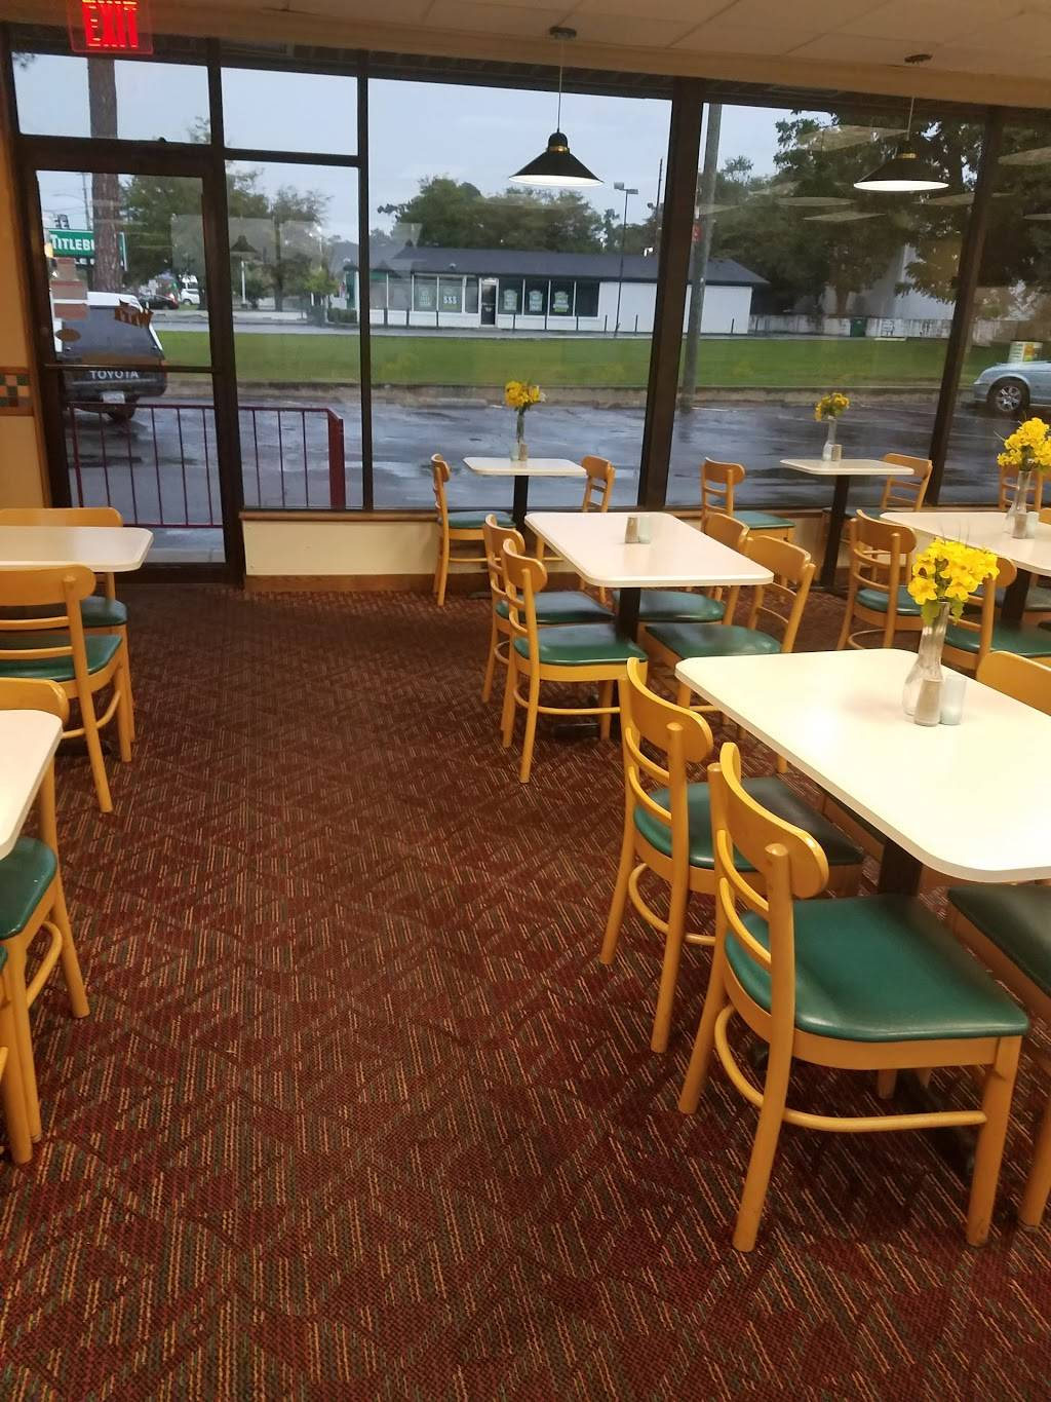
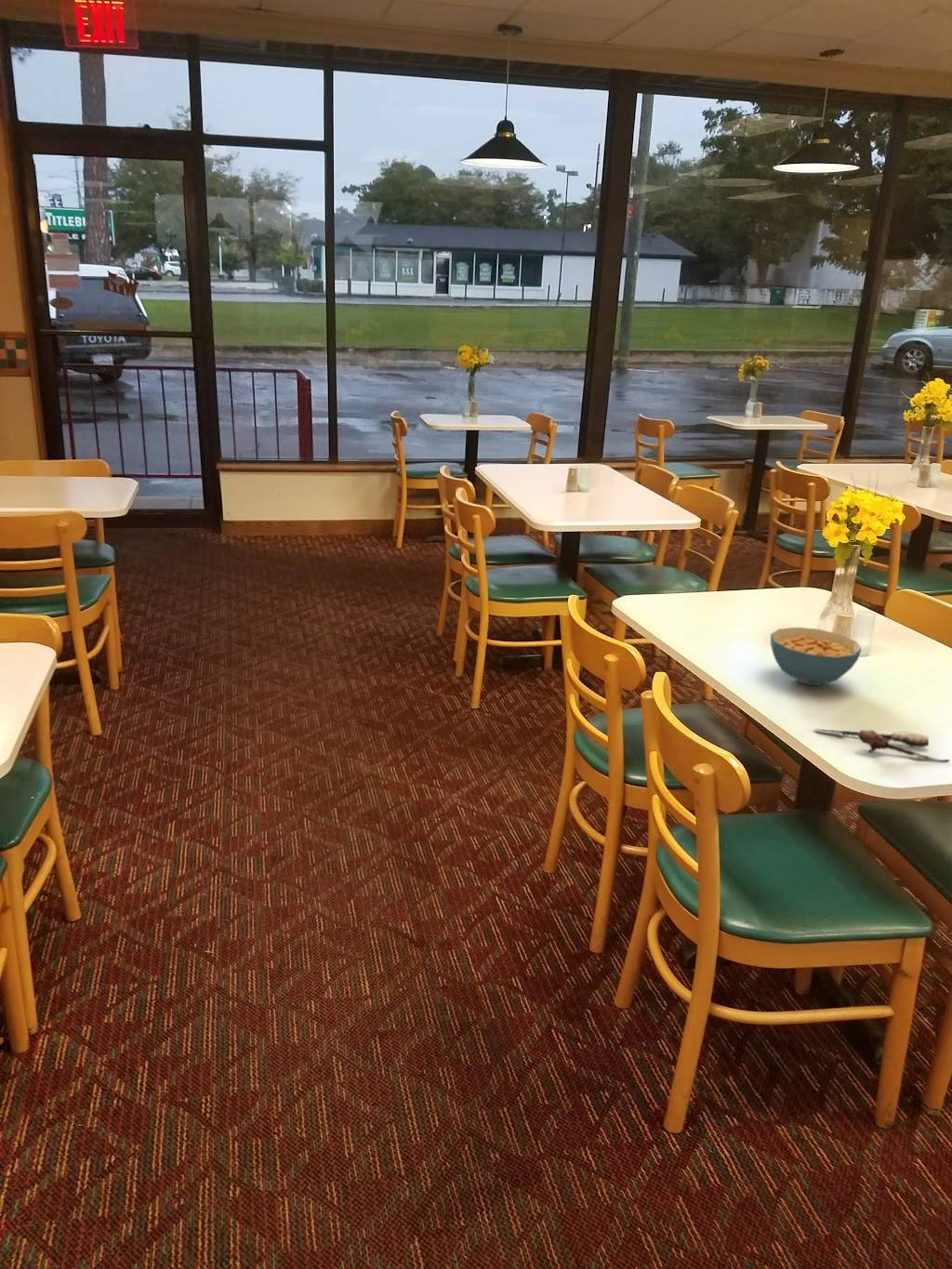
+ cereal bowl [770,627,863,686]
+ spoon [813,728,951,763]
